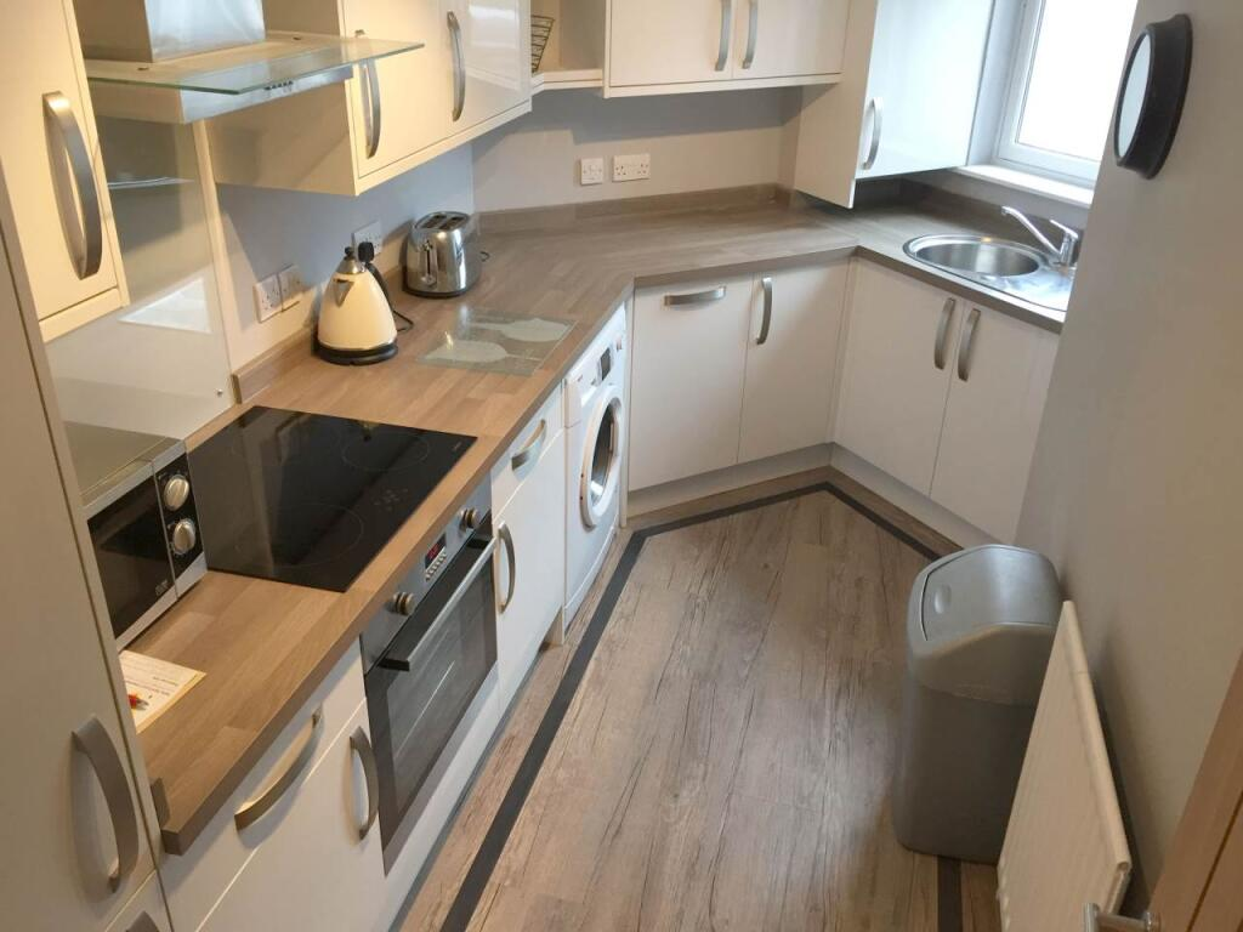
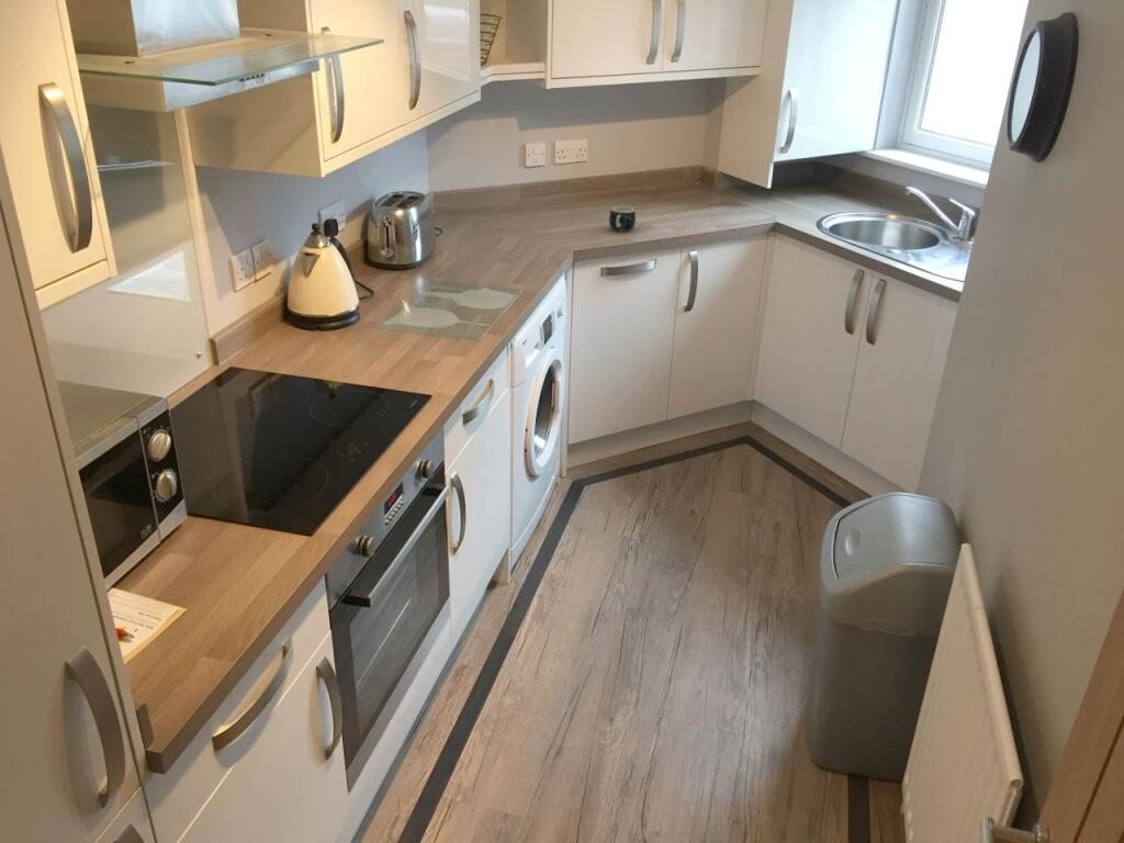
+ mug [608,204,637,233]
